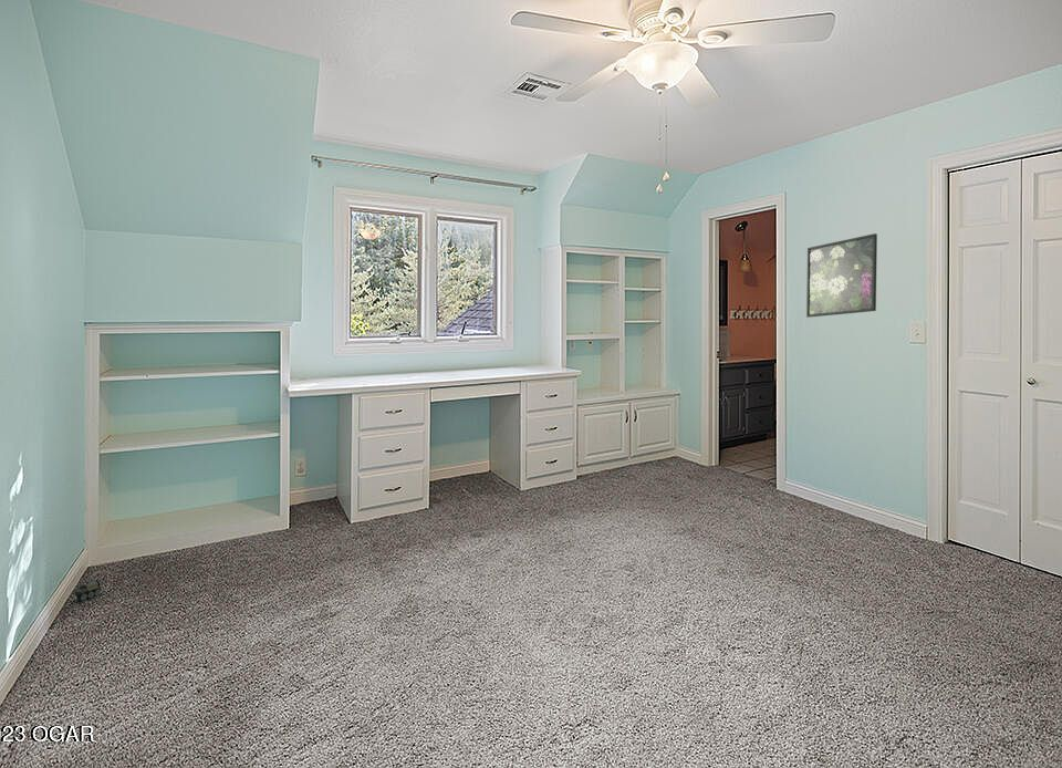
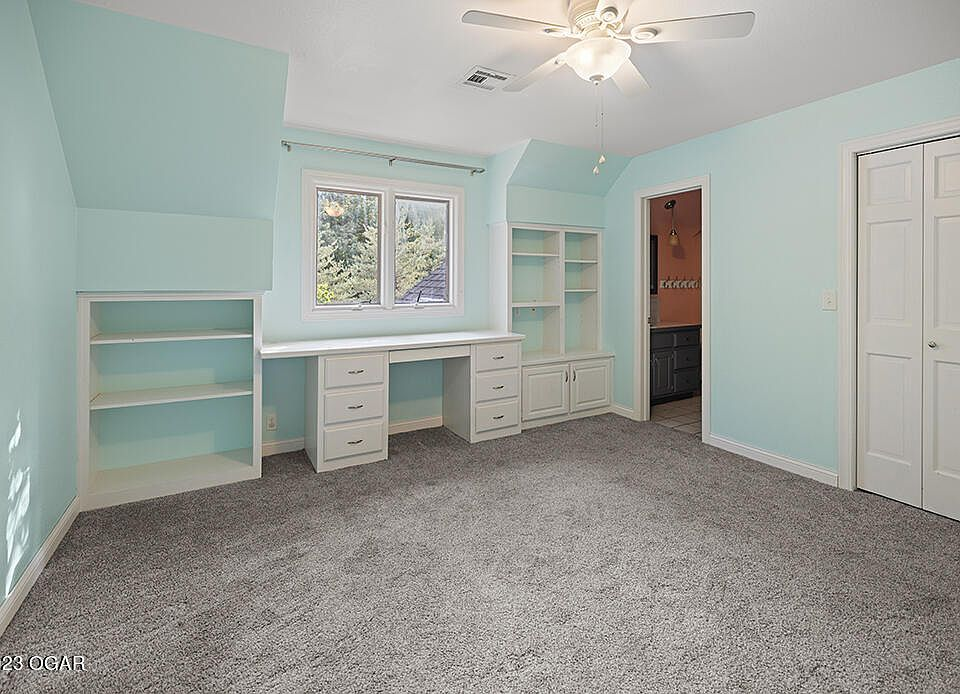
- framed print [805,232,878,319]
- toy train [73,580,103,601]
